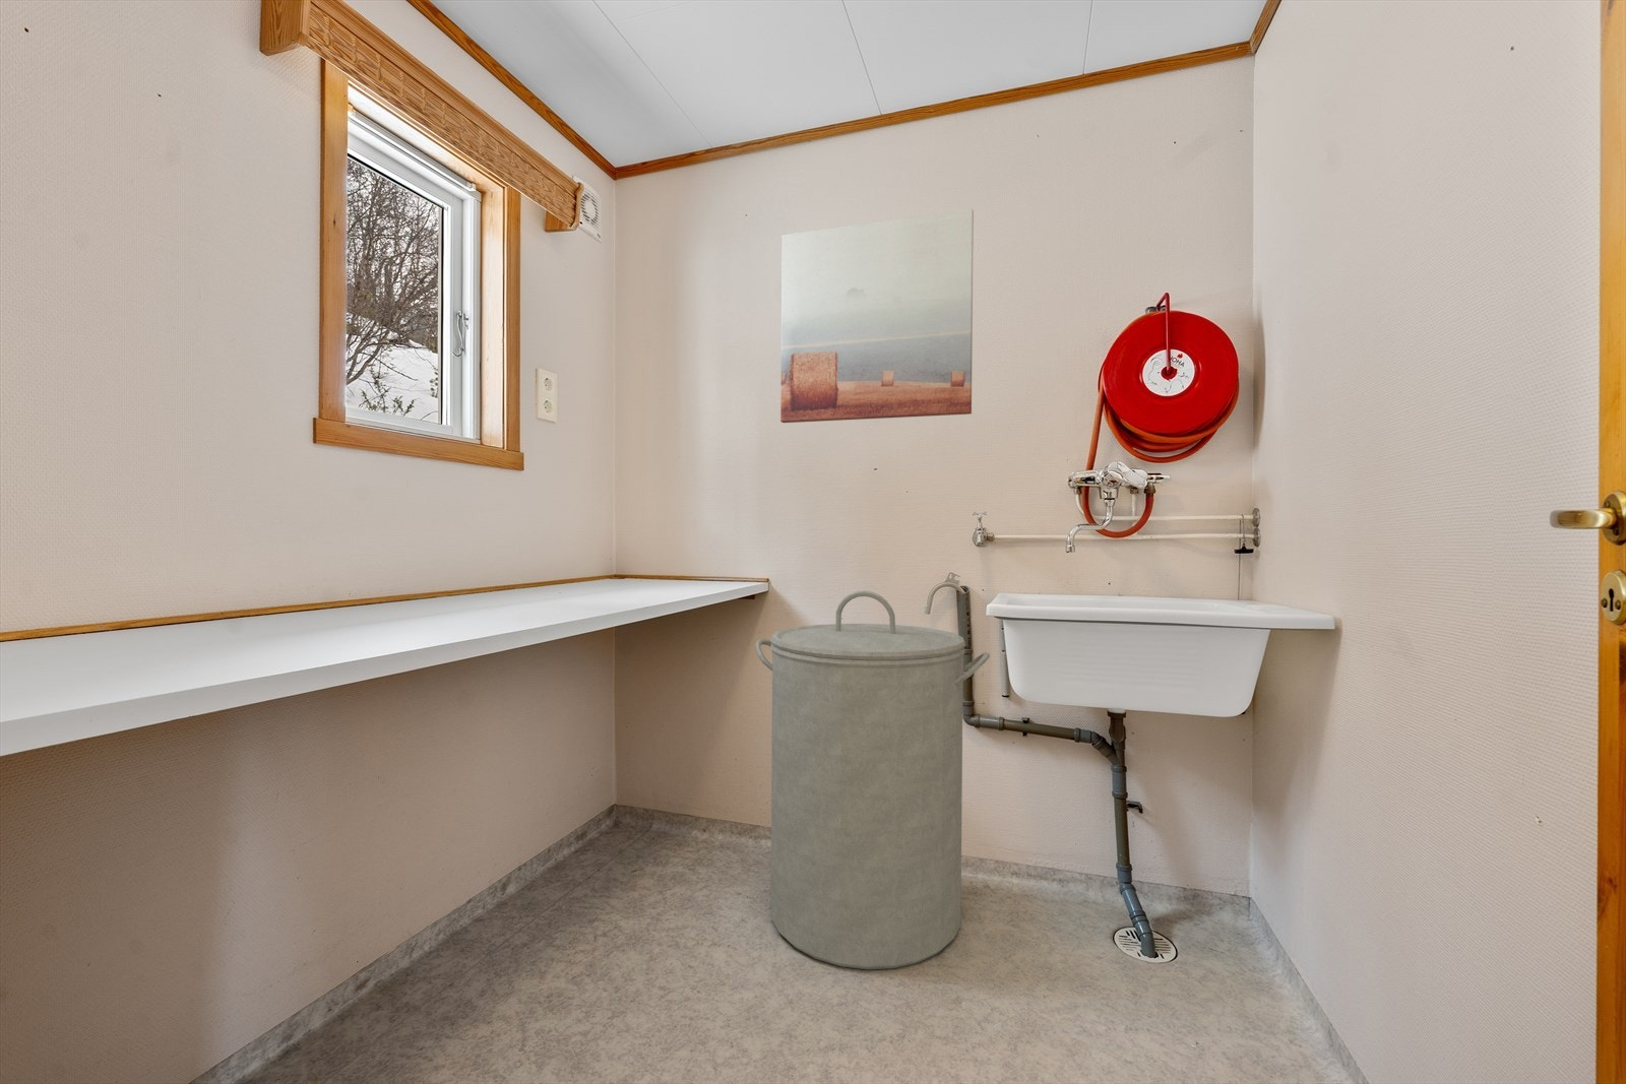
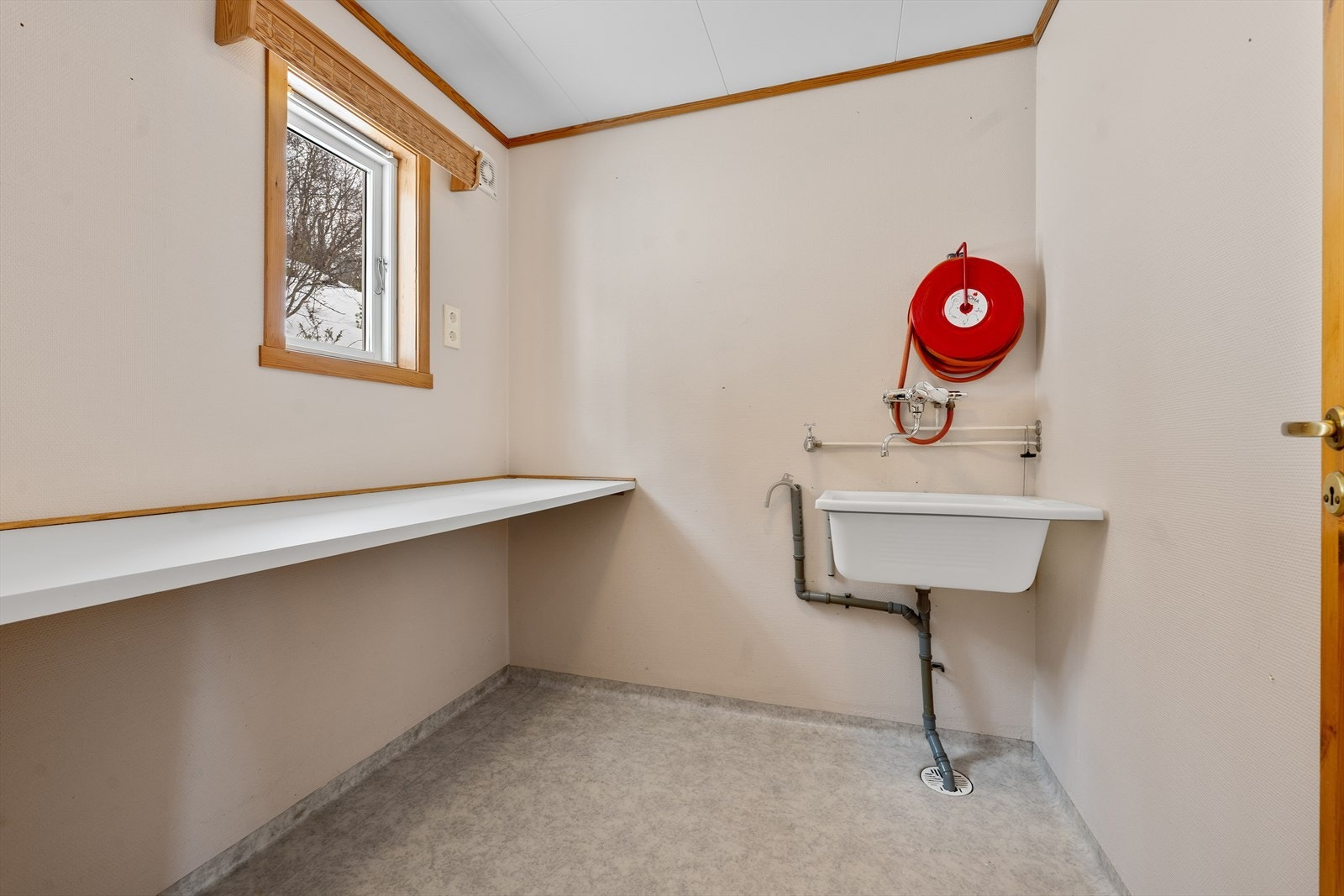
- wall art [779,208,975,423]
- laundry hamper [754,589,991,970]
